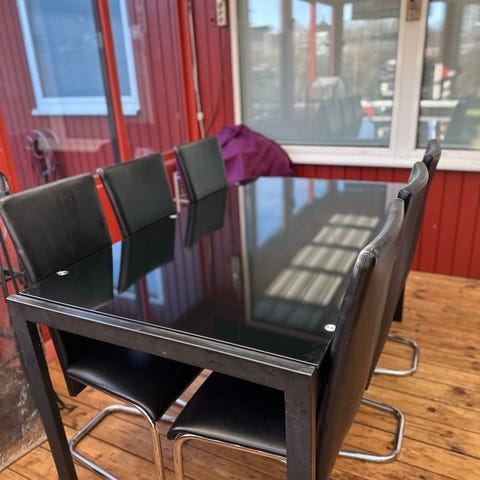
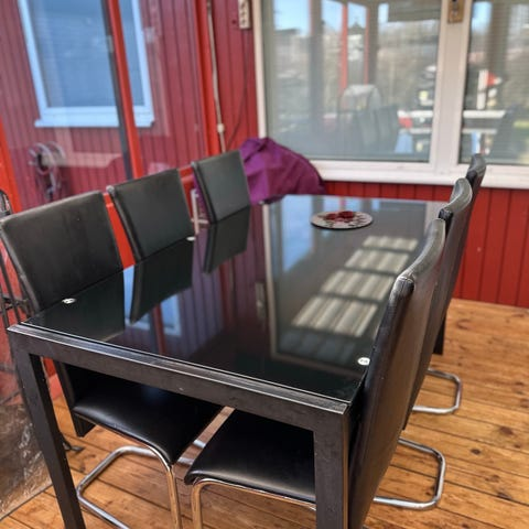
+ plate [310,209,374,229]
